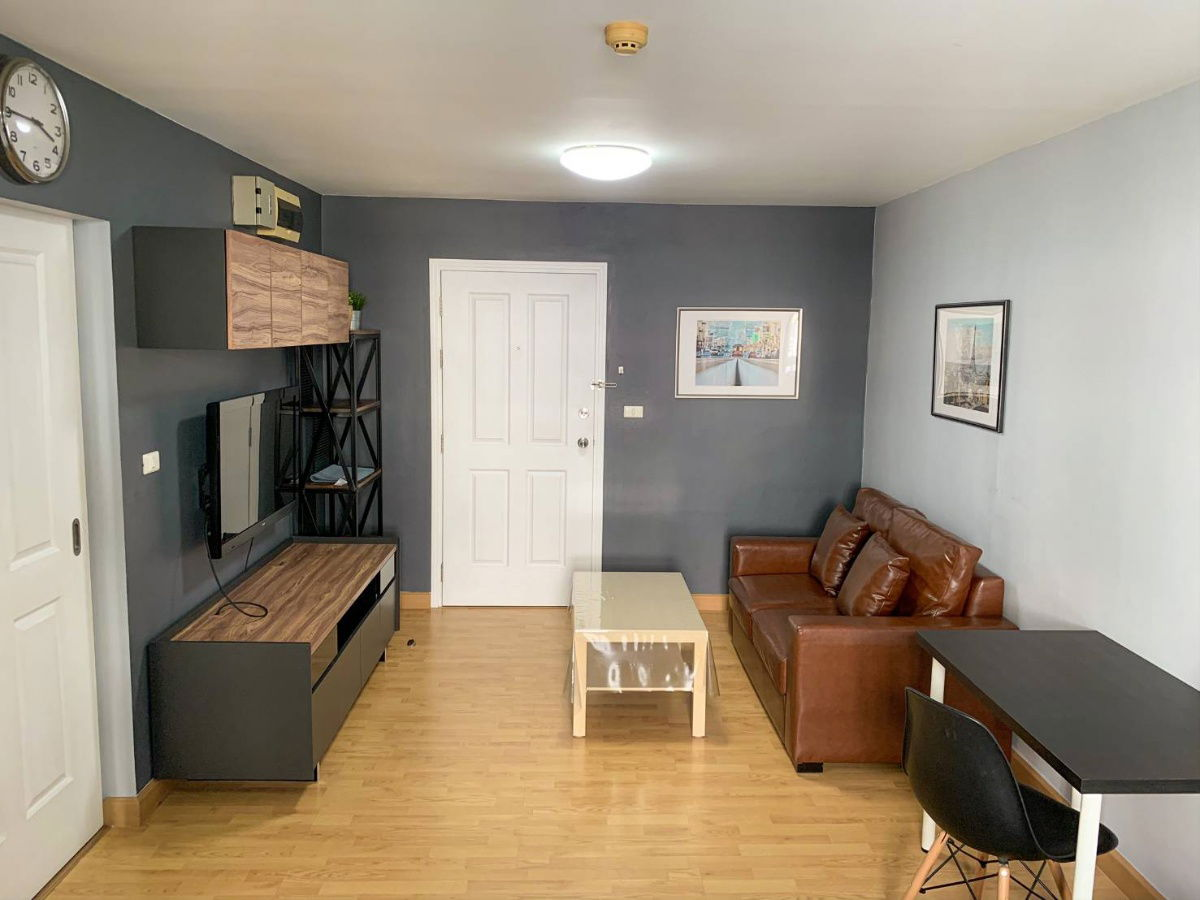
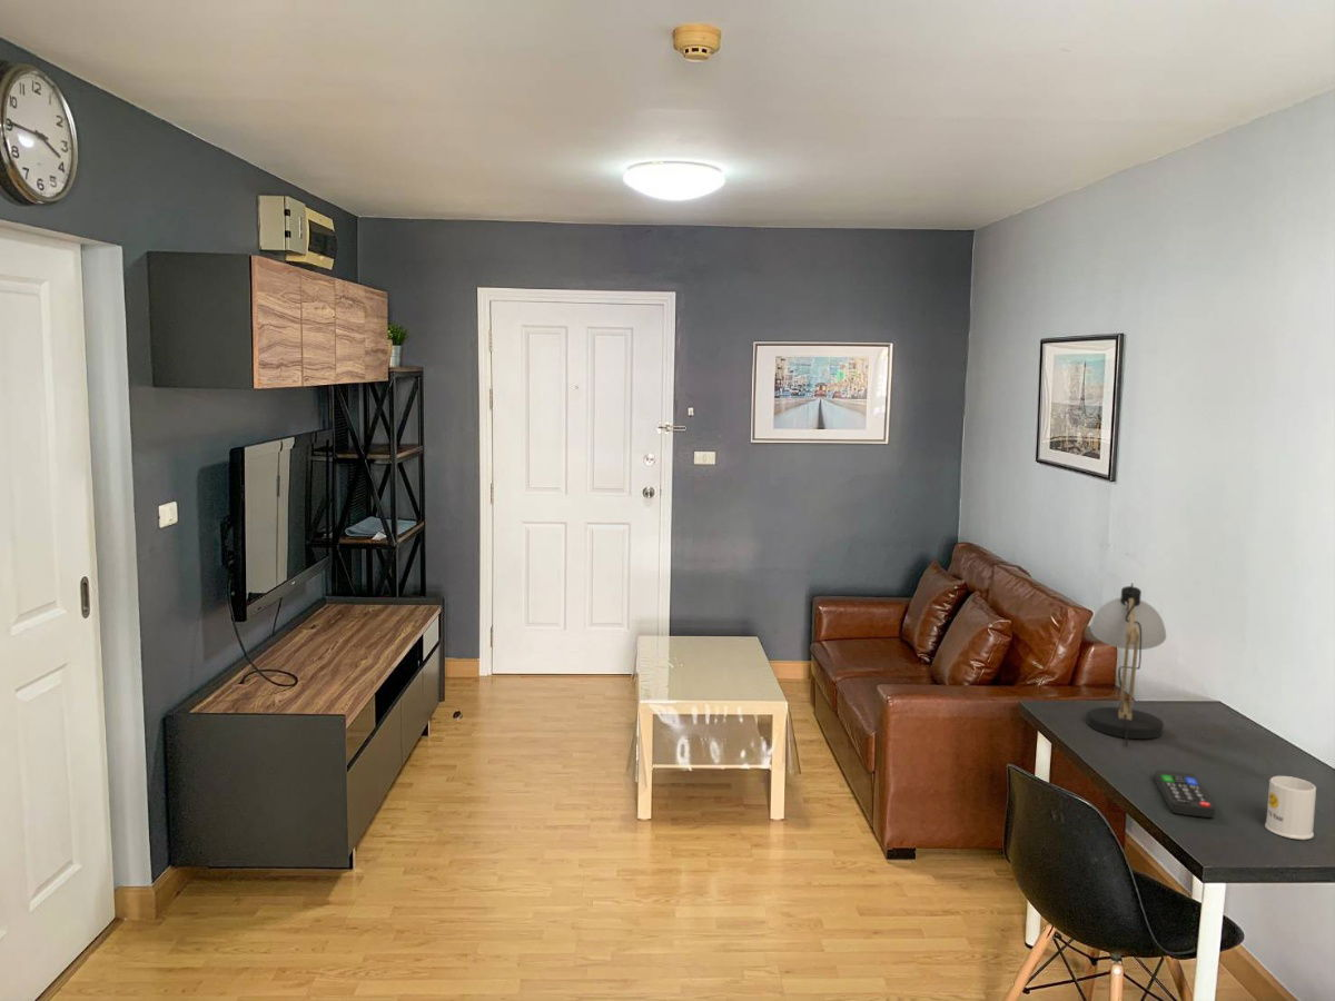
+ desk lamp [1086,582,1167,747]
+ mug [1264,775,1317,841]
+ remote control [1154,769,1216,819]
